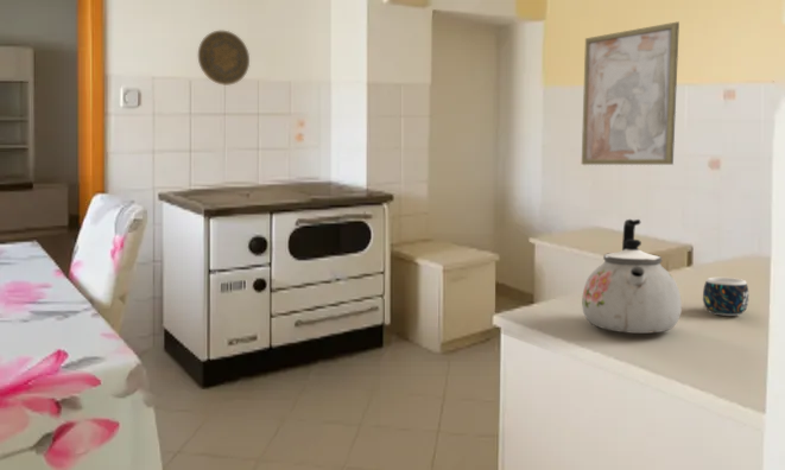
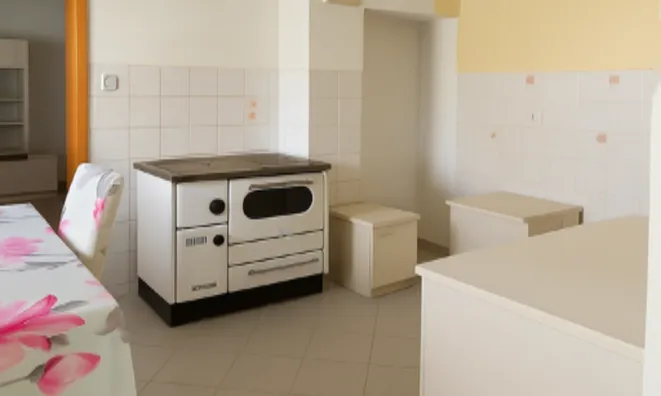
- decorative plate [197,30,251,87]
- kettle [581,218,683,335]
- mug [702,277,749,317]
- wall art [581,20,680,166]
